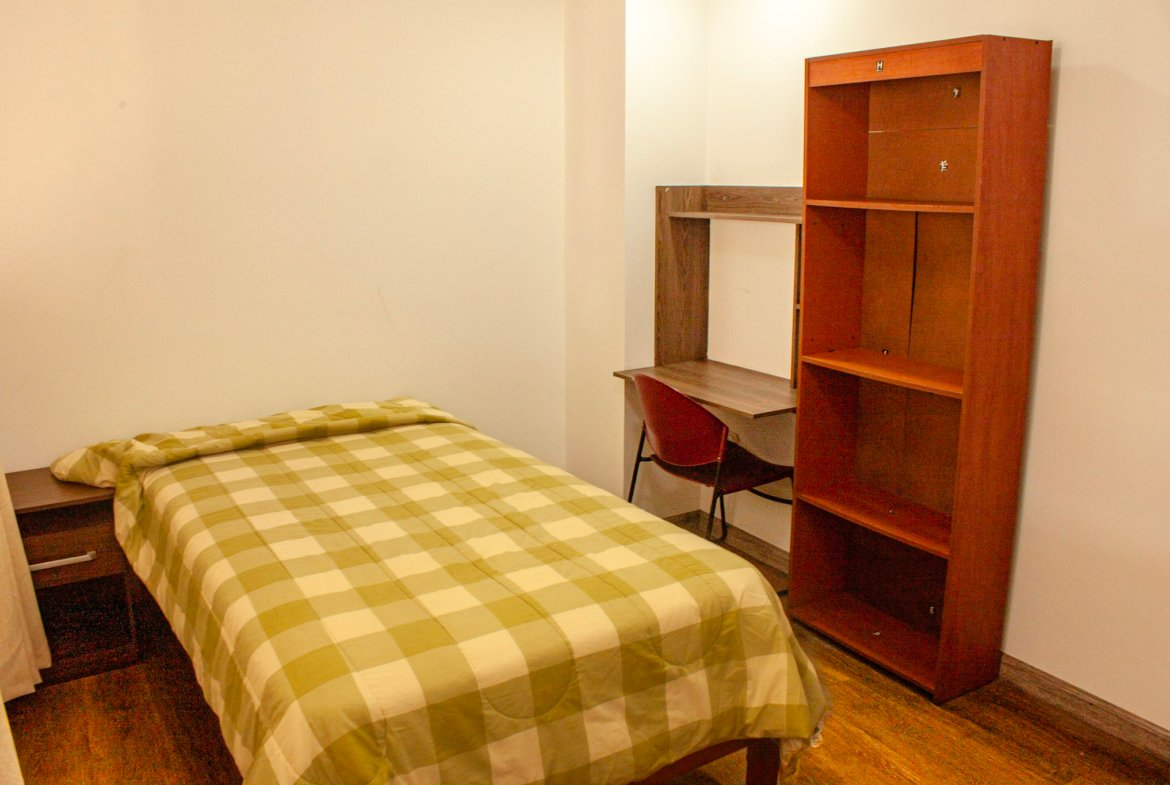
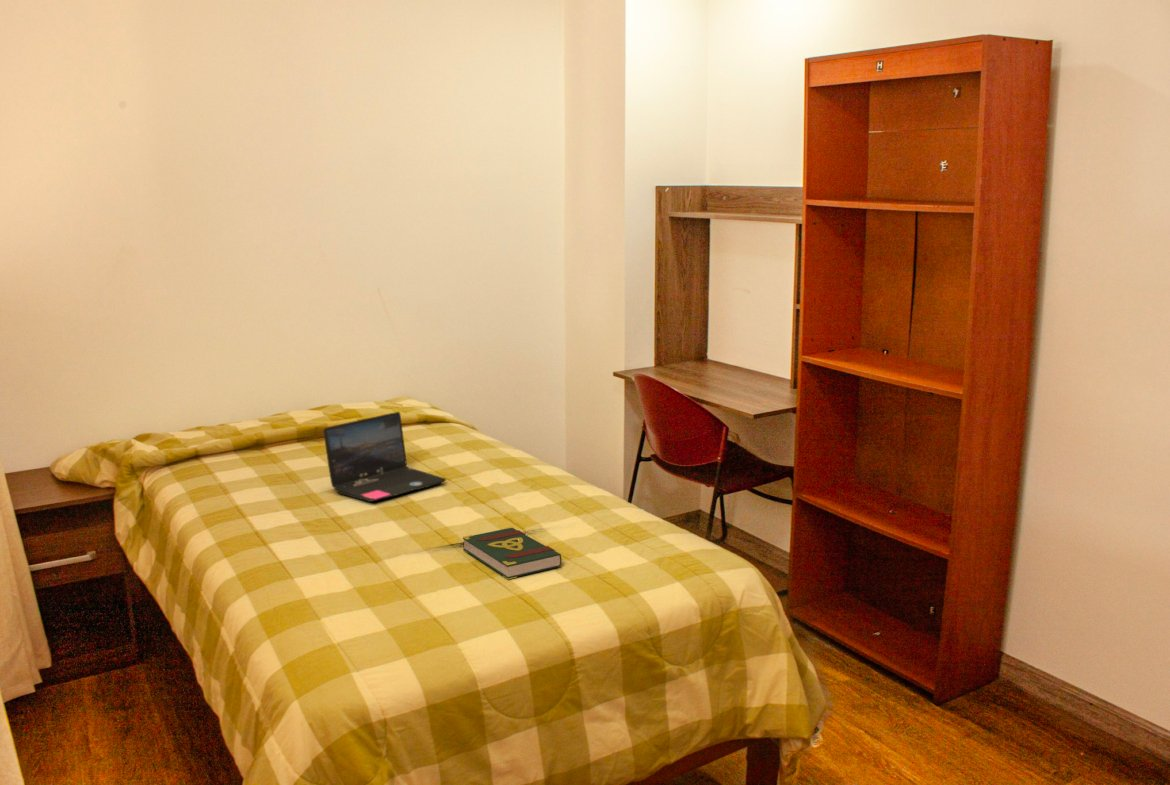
+ book [462,527,562,580]
+ laptop [322,411,447,503]
